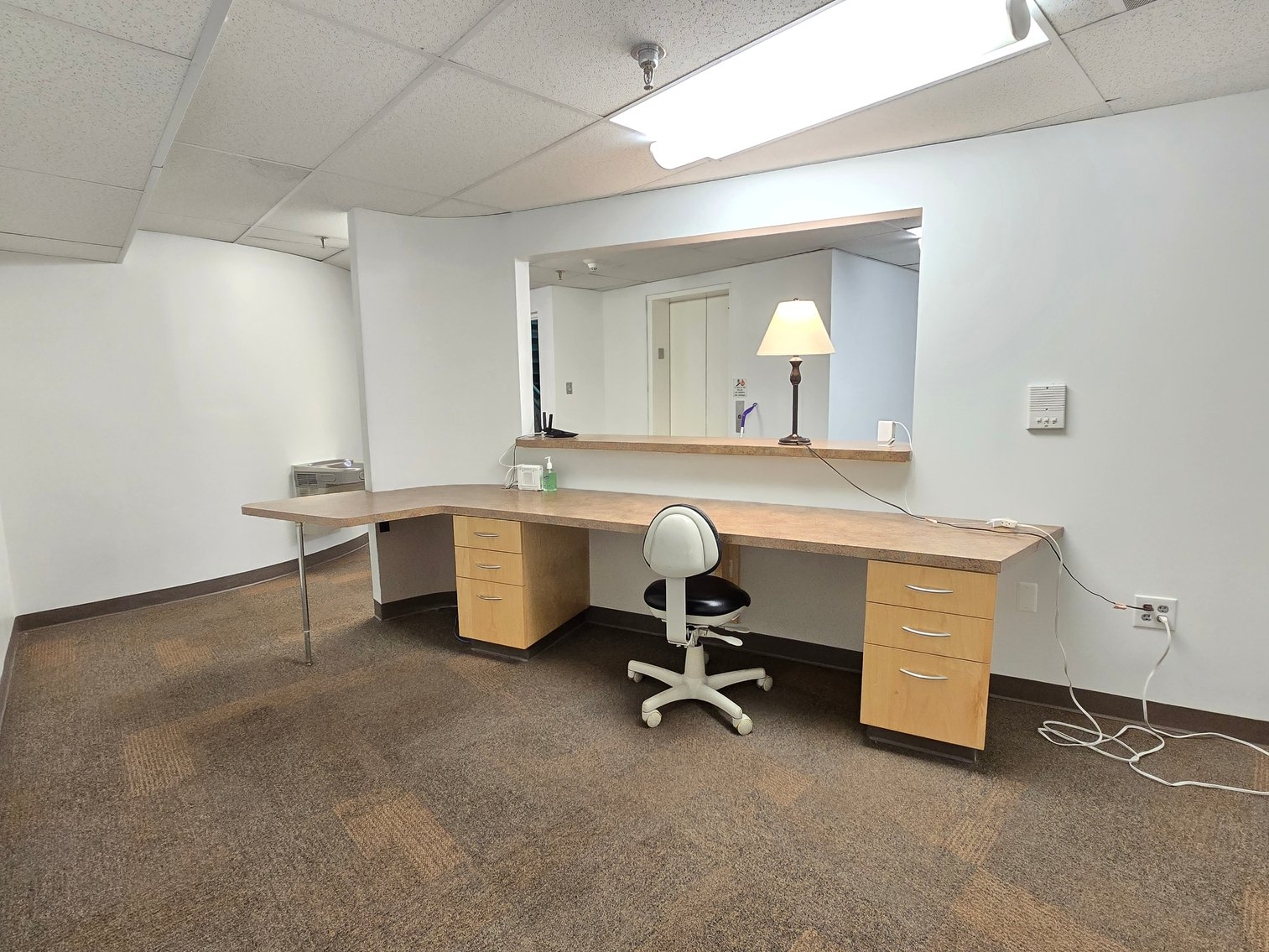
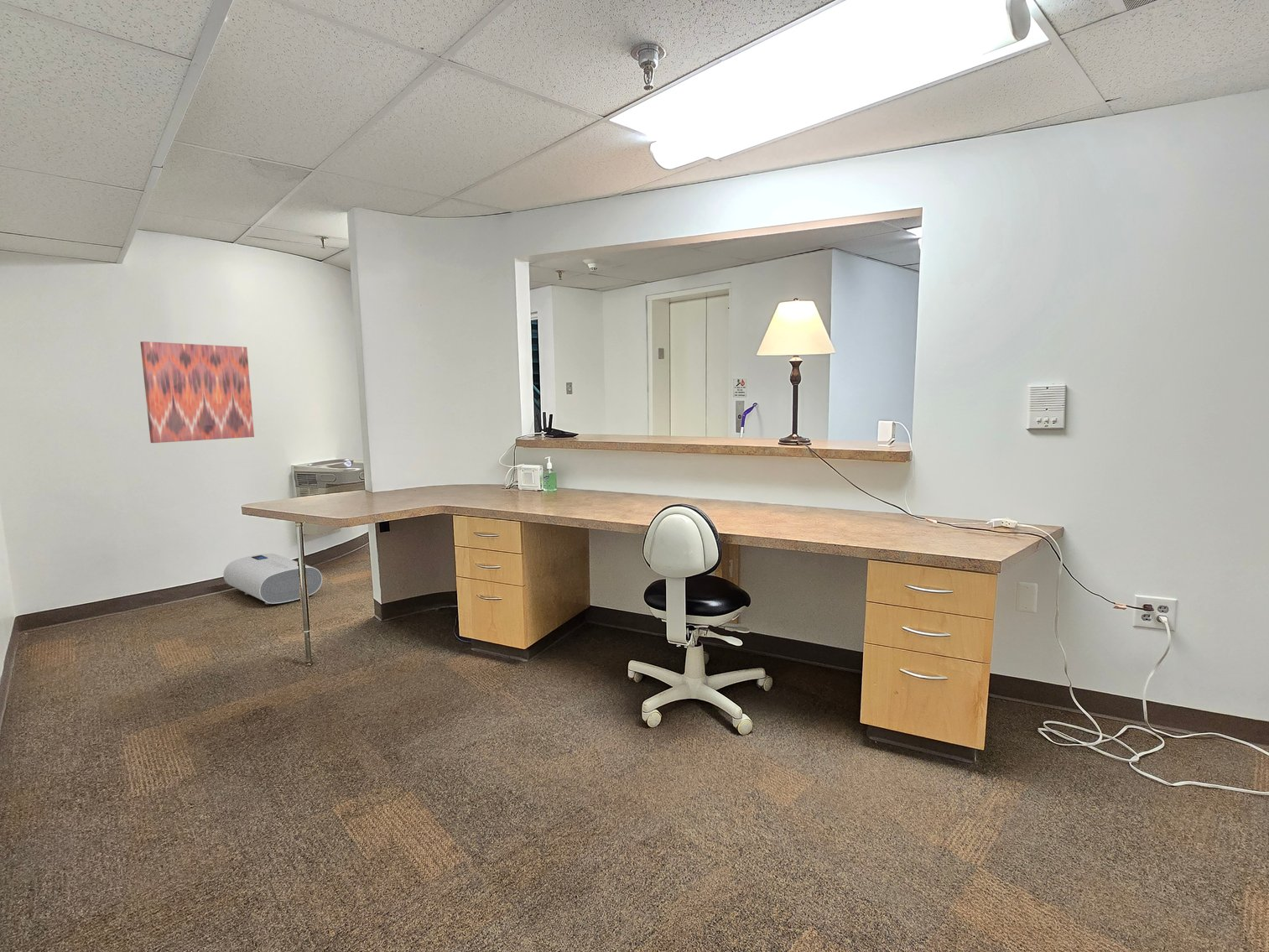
+ wall art [140,341,255,444]
+ water heater [223,553,323,605]
